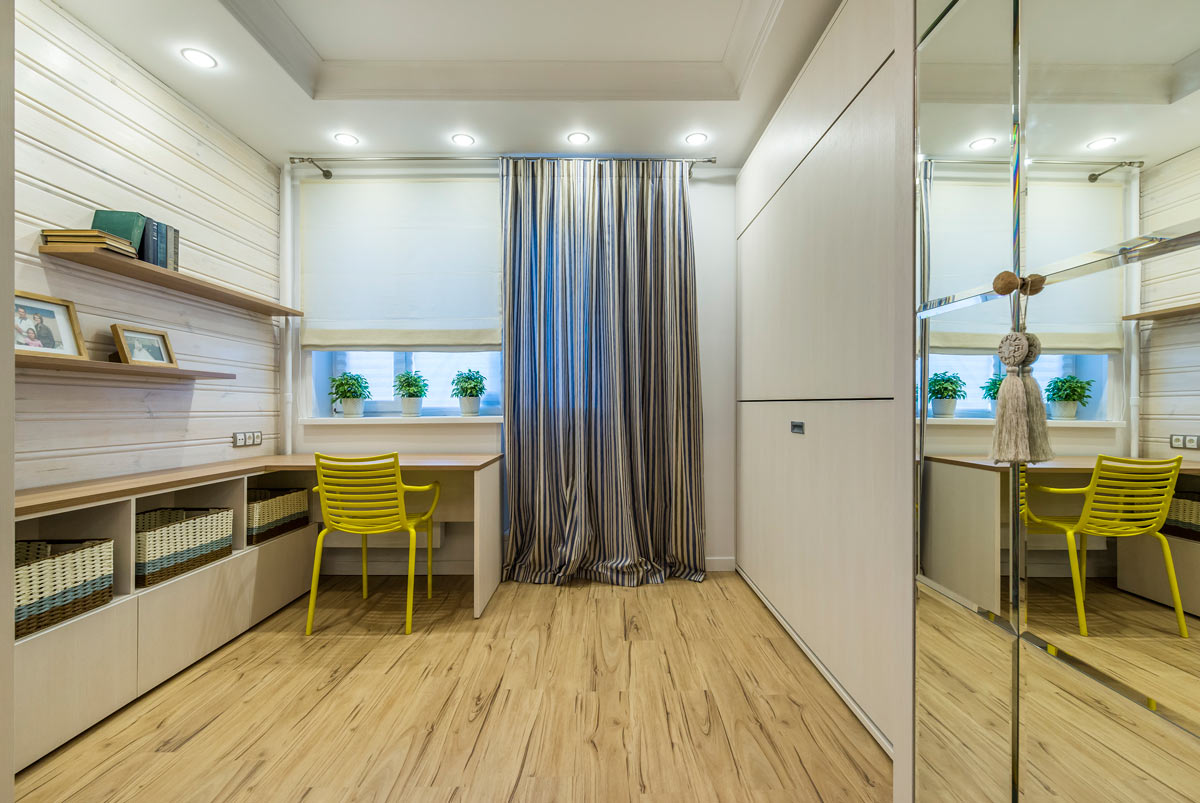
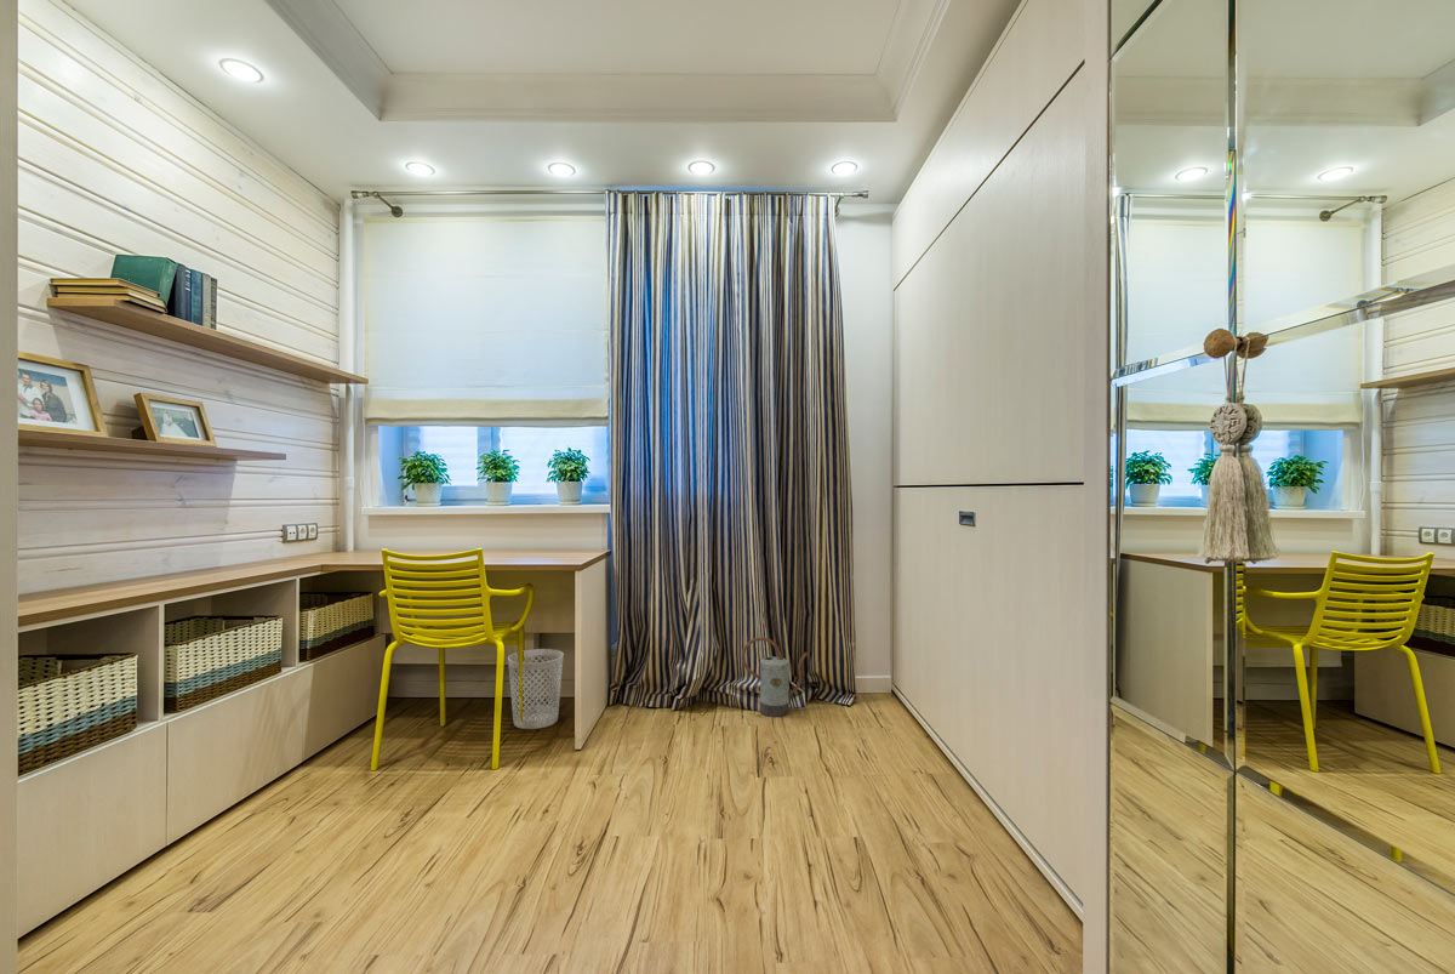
+ watering can [741,636,810,718]
+ wastebasket [507,648,565,730]
